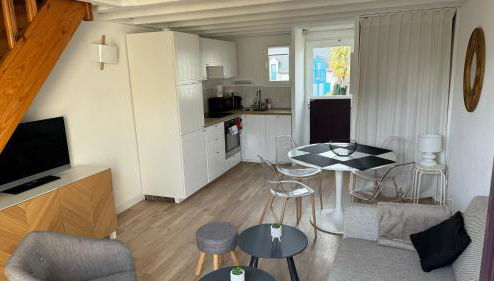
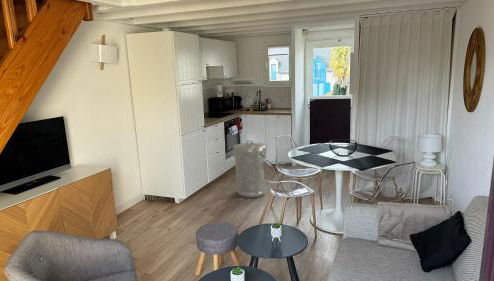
+ trash can [232,139,268,199]
